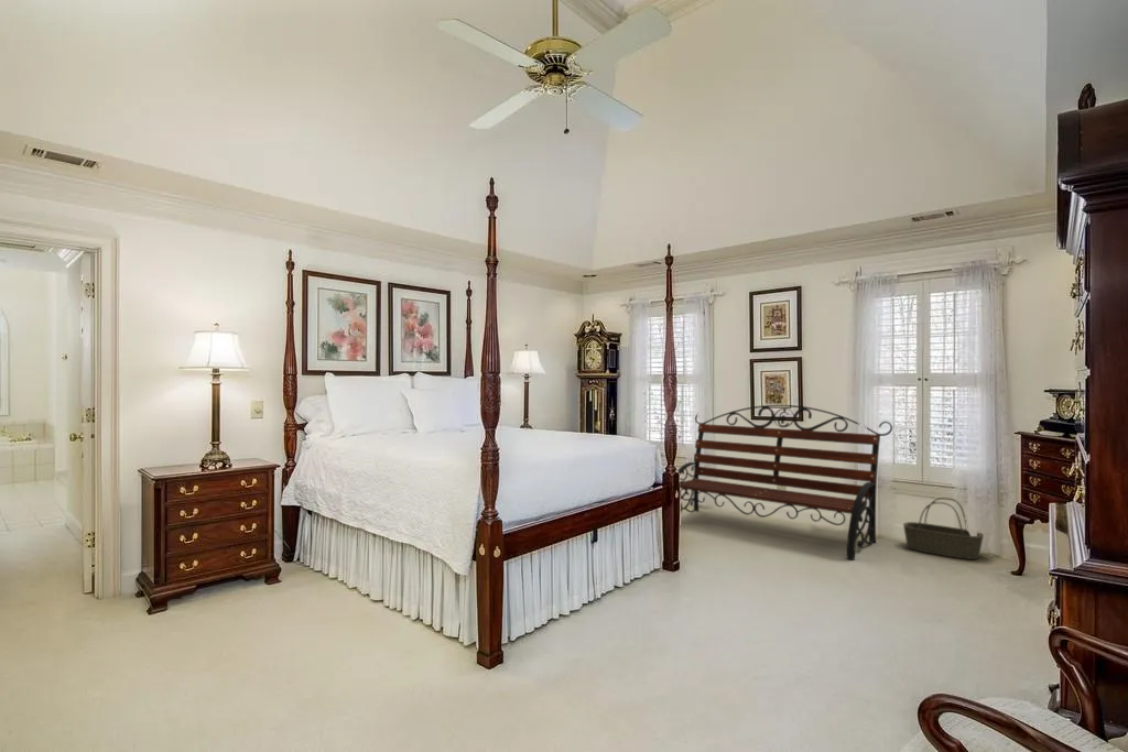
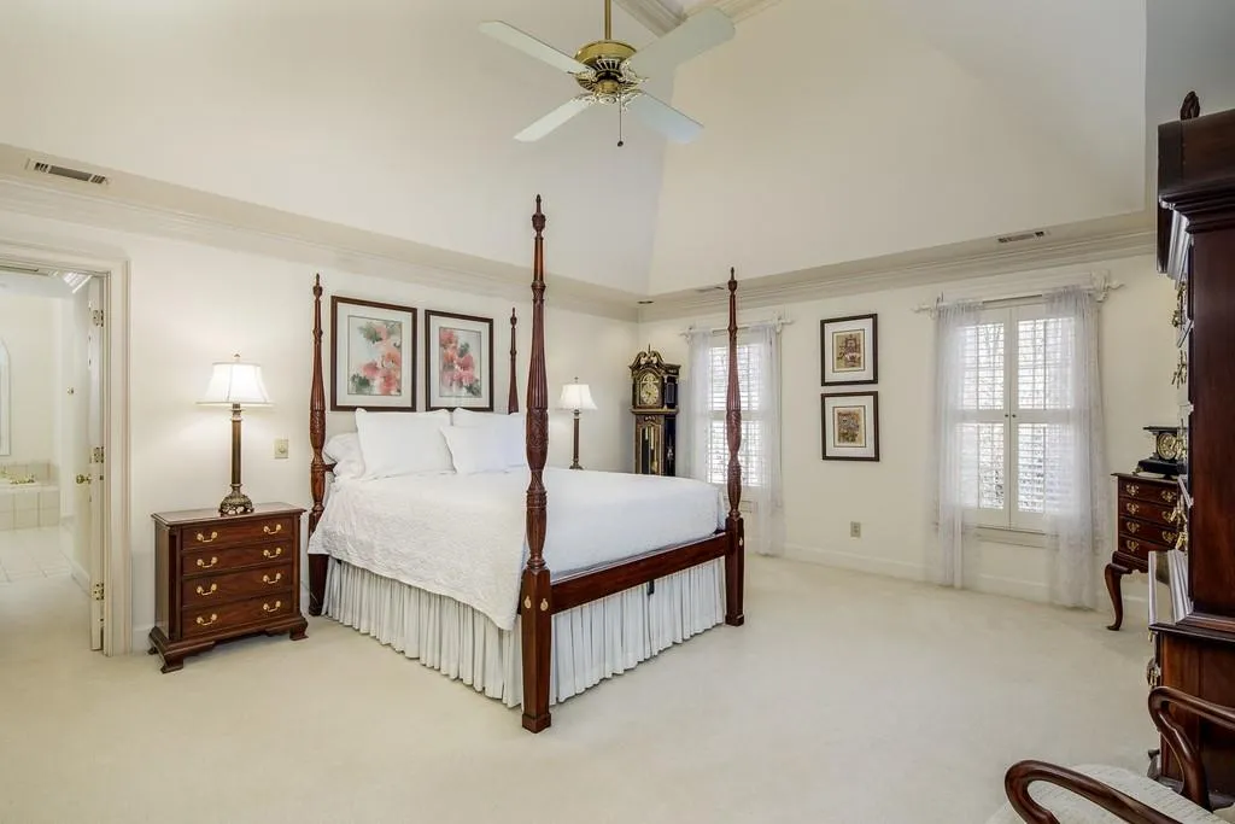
- basket [902,497,985,560]
- bench [676,404,893,562]
